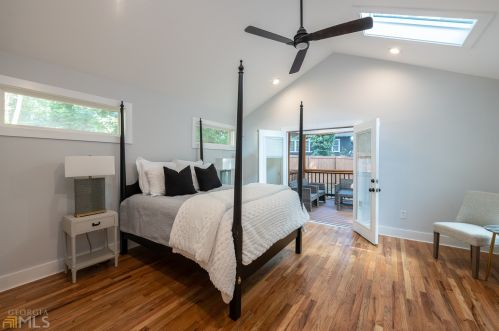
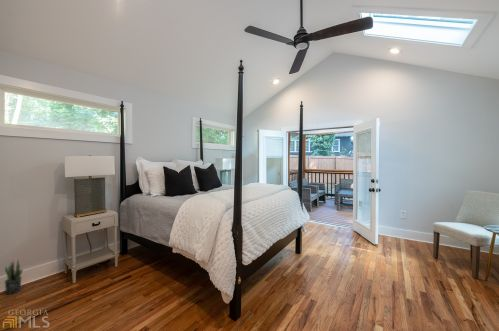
+ potted plant [4,259,24,295]
